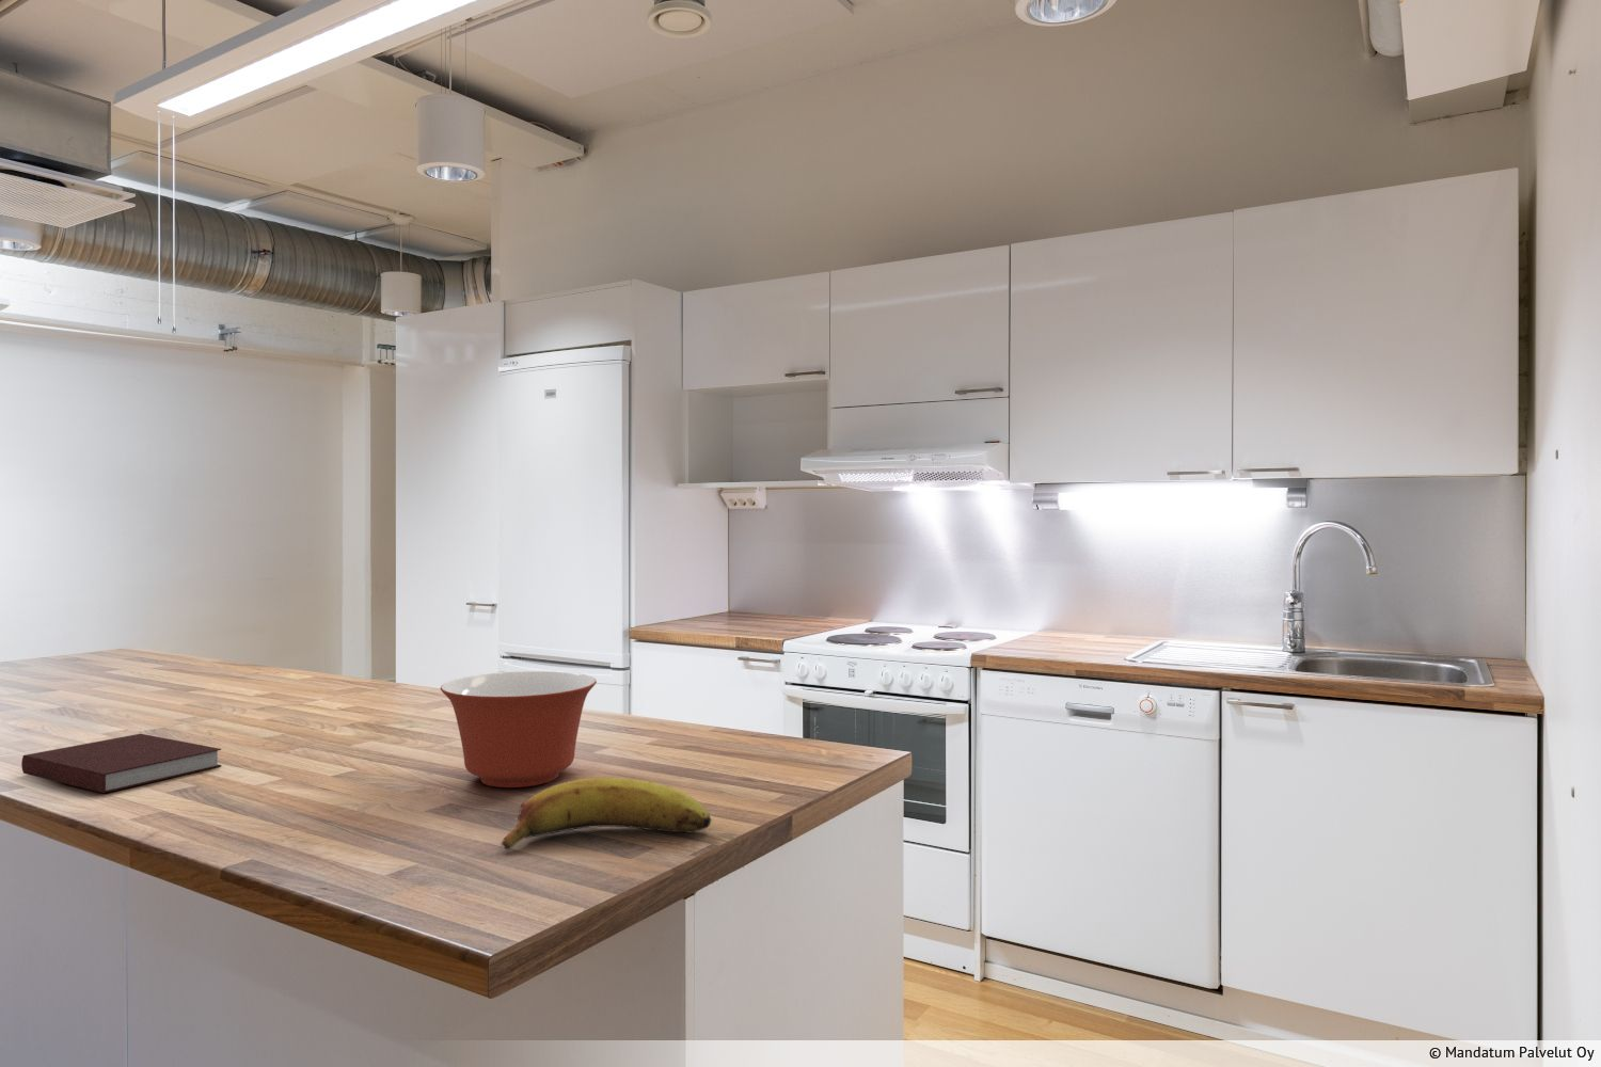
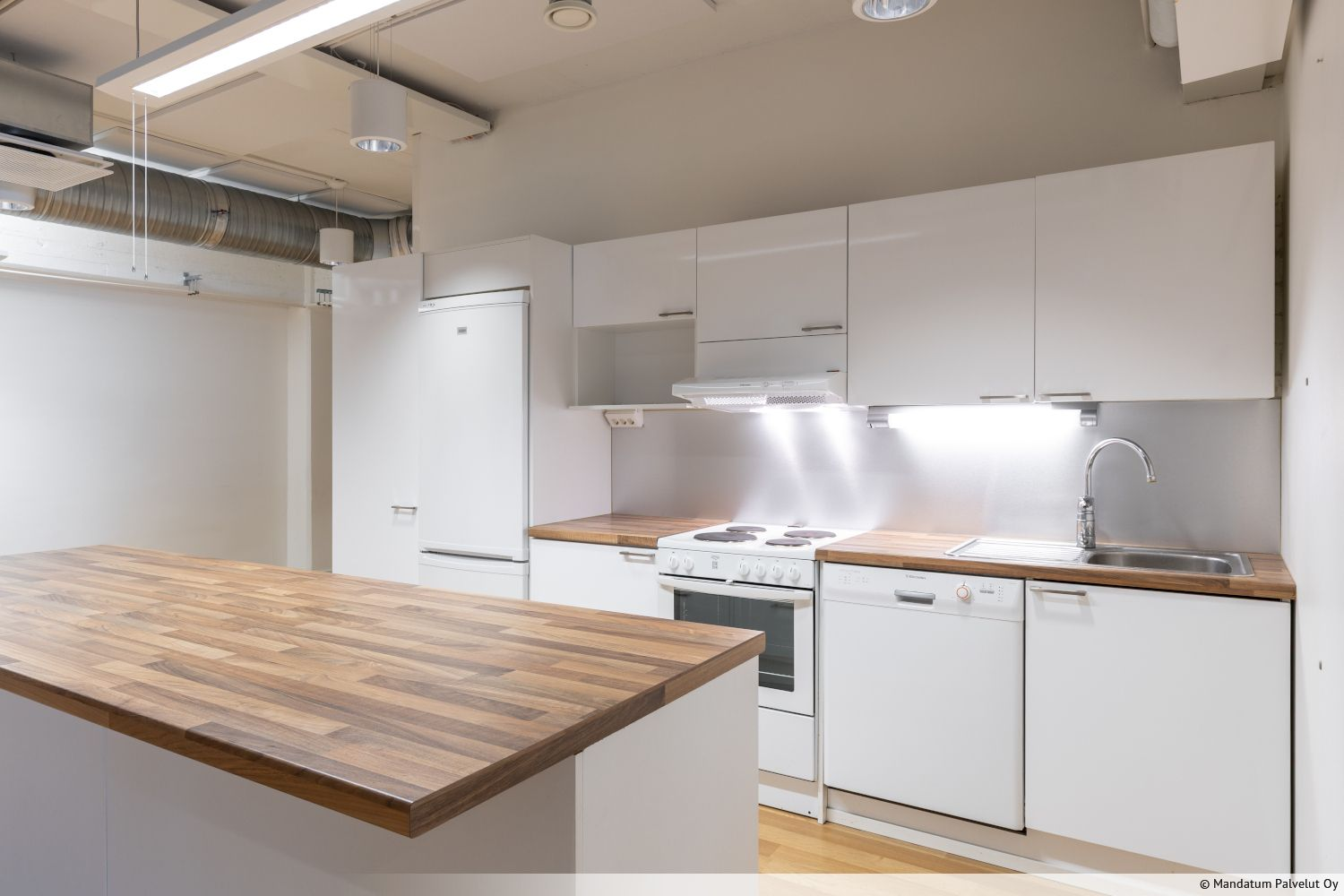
- mixing bowl [440,670,598,788]
- fruit [500,776,712,850]
- notebook [20,734,223,794]
